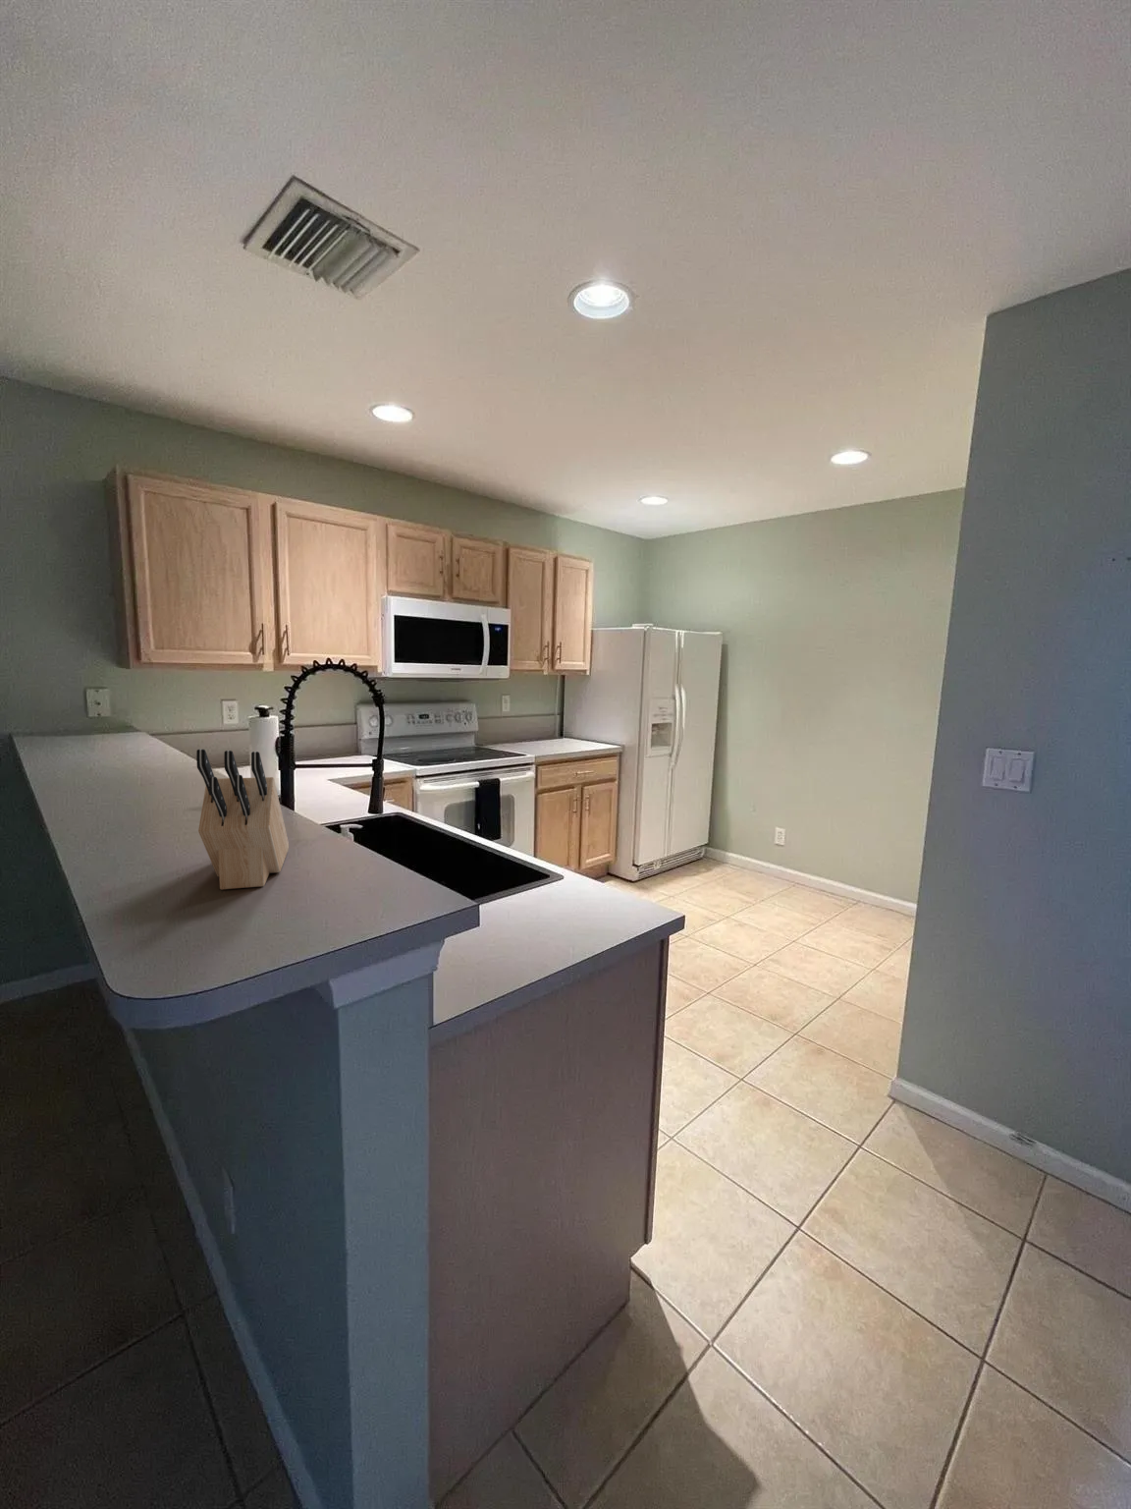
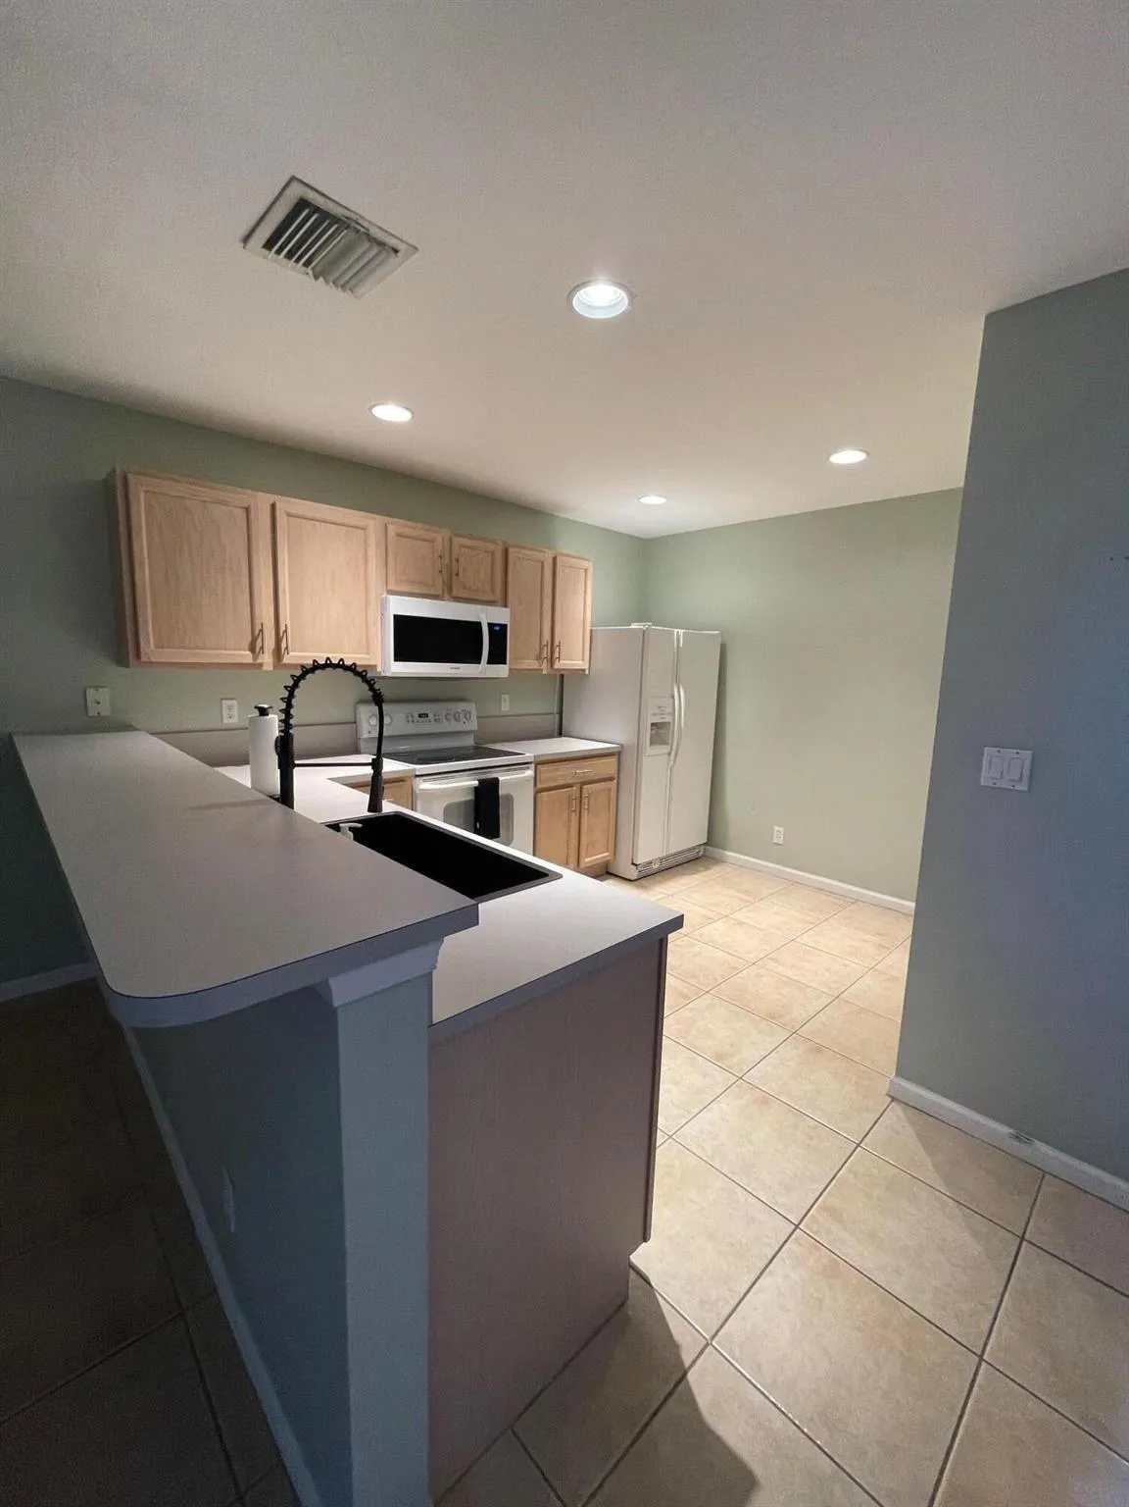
- knife block [195,749,290,891]
